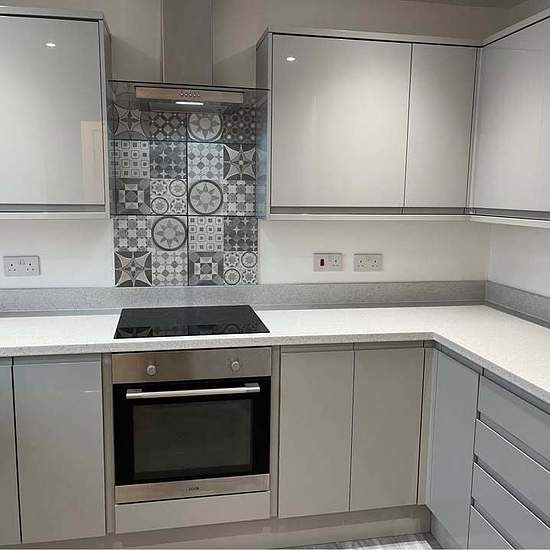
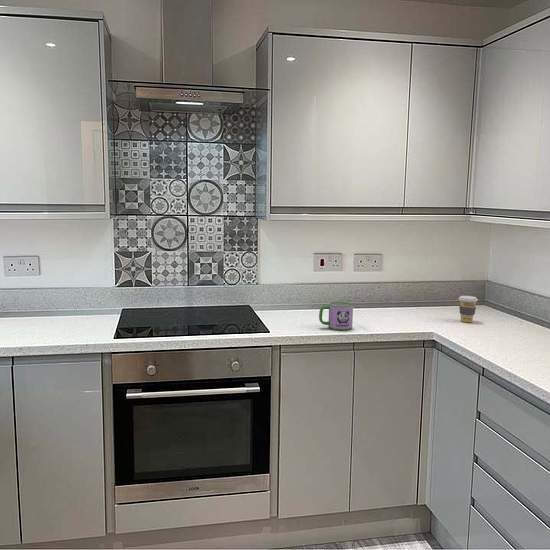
+ coffee cup [458,295,479,323]
+ mug [318,301,354,332]
